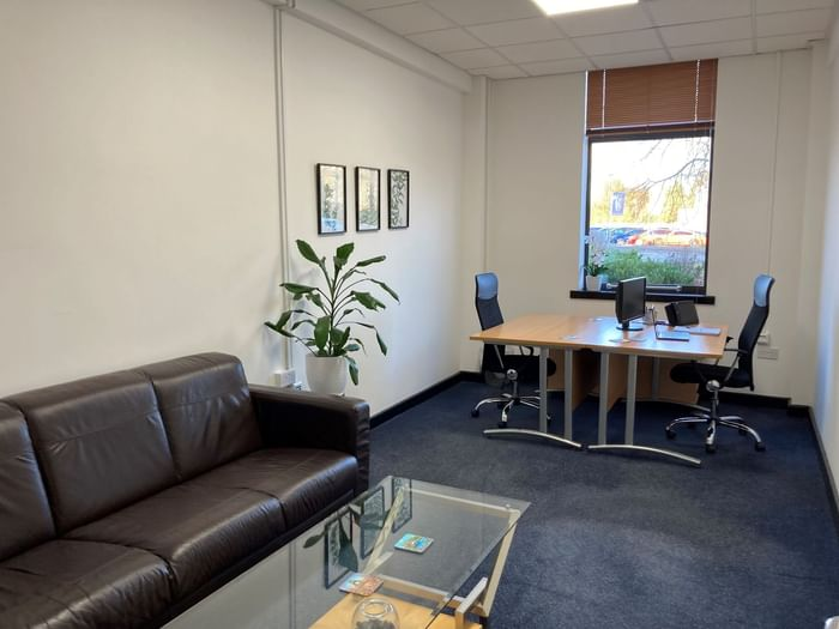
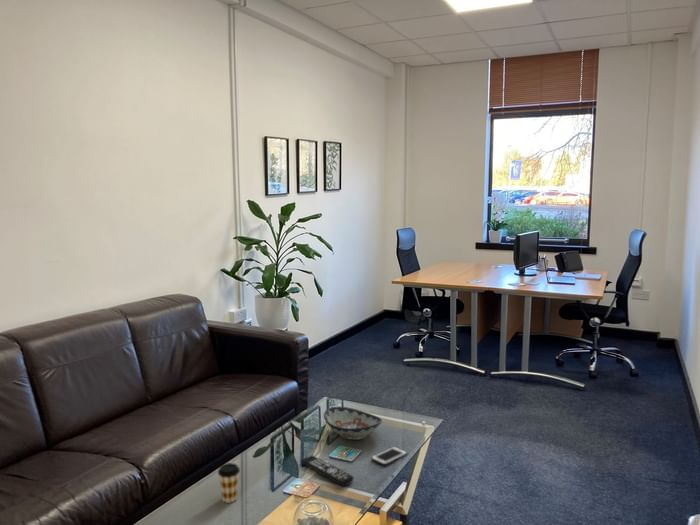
+ cell phone [371,446,408,466]
+ remote control [300,455,355,487]
+ decorative bowl [323,406,383,441]
+ coffee cup [217,462,241,504]
